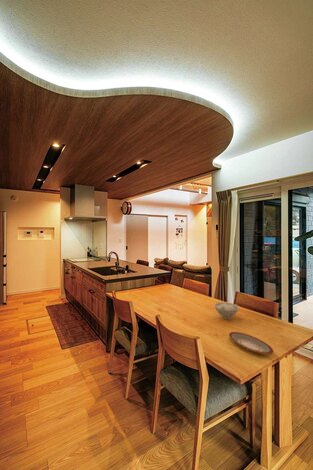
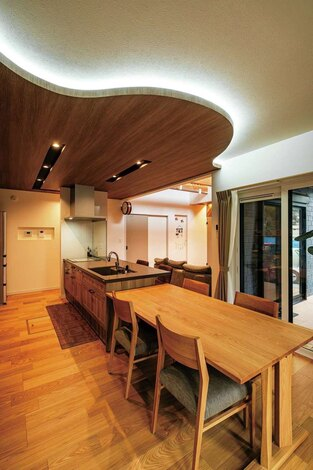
- bowl [213,301,240,320]
- plate [228,331,274,355]
